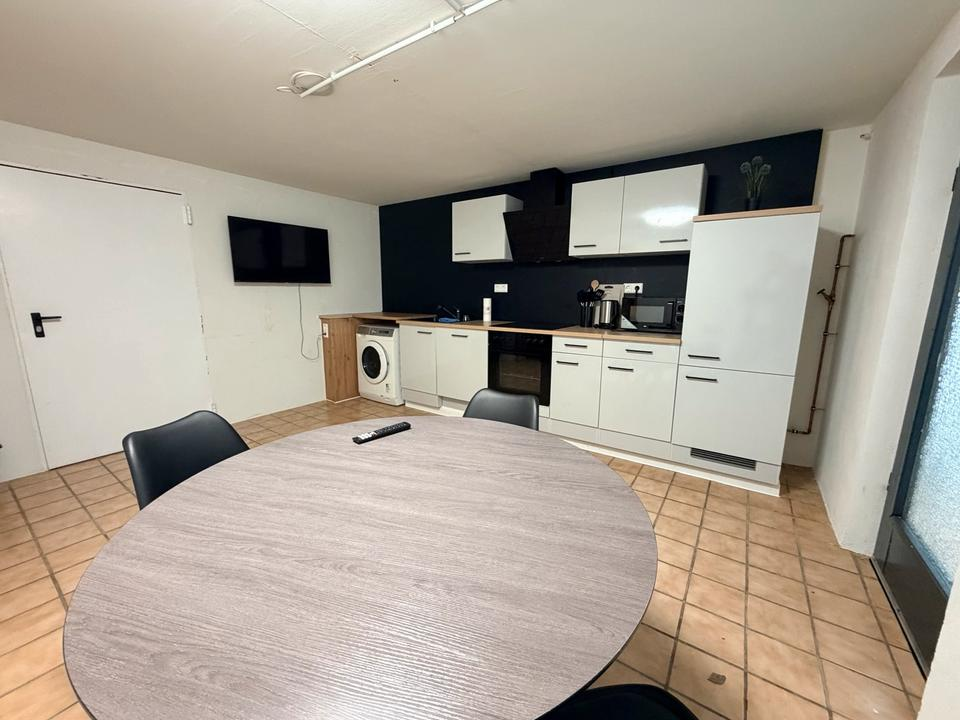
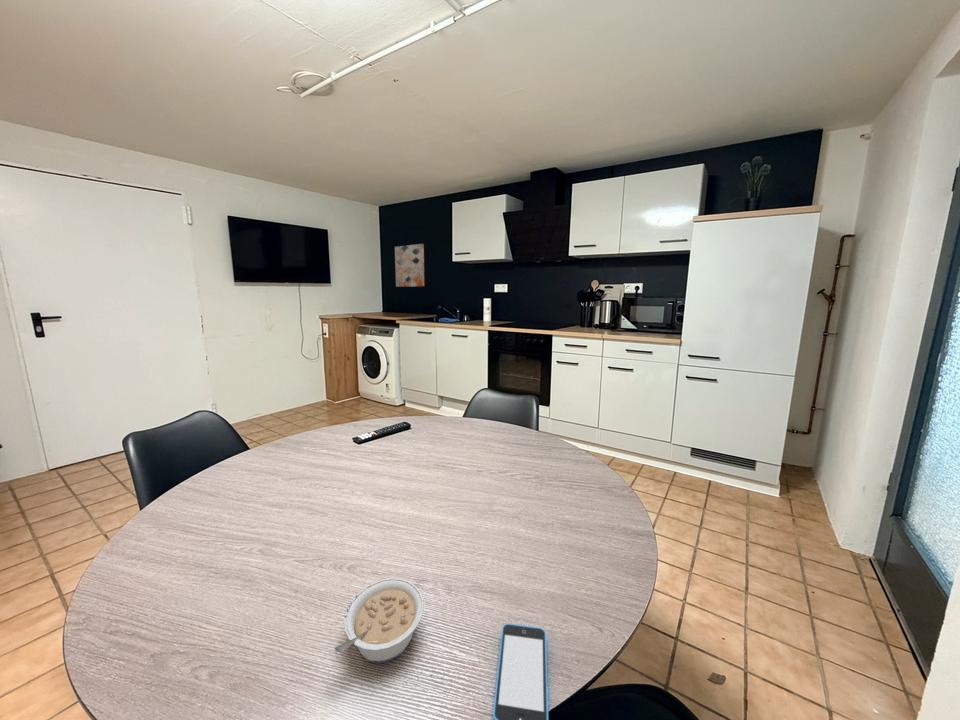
+ smartphone [492,623,550,720]
+ wall art [394,243,425,288]
+ legume [334,577,425,664]
